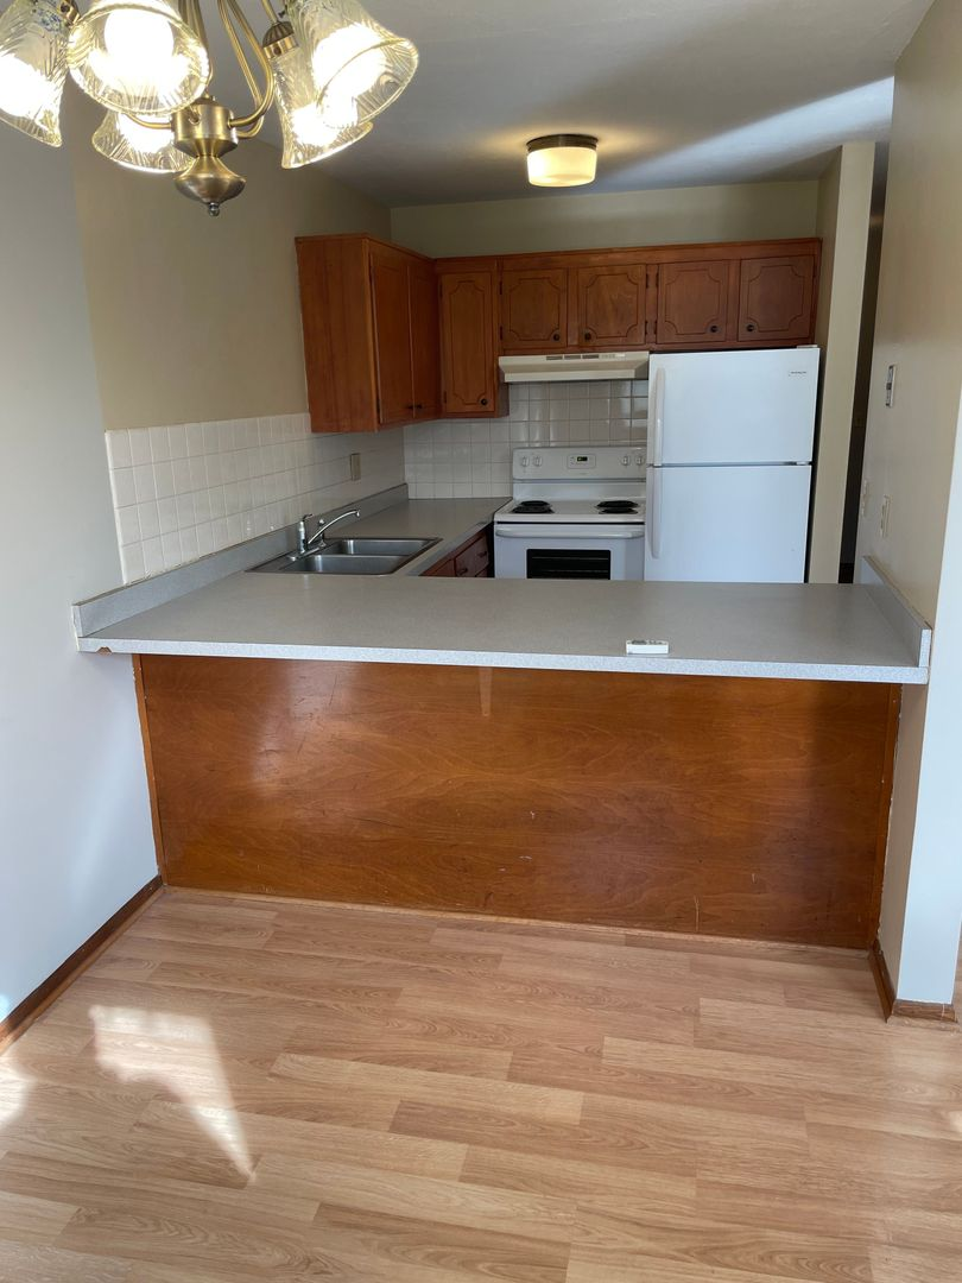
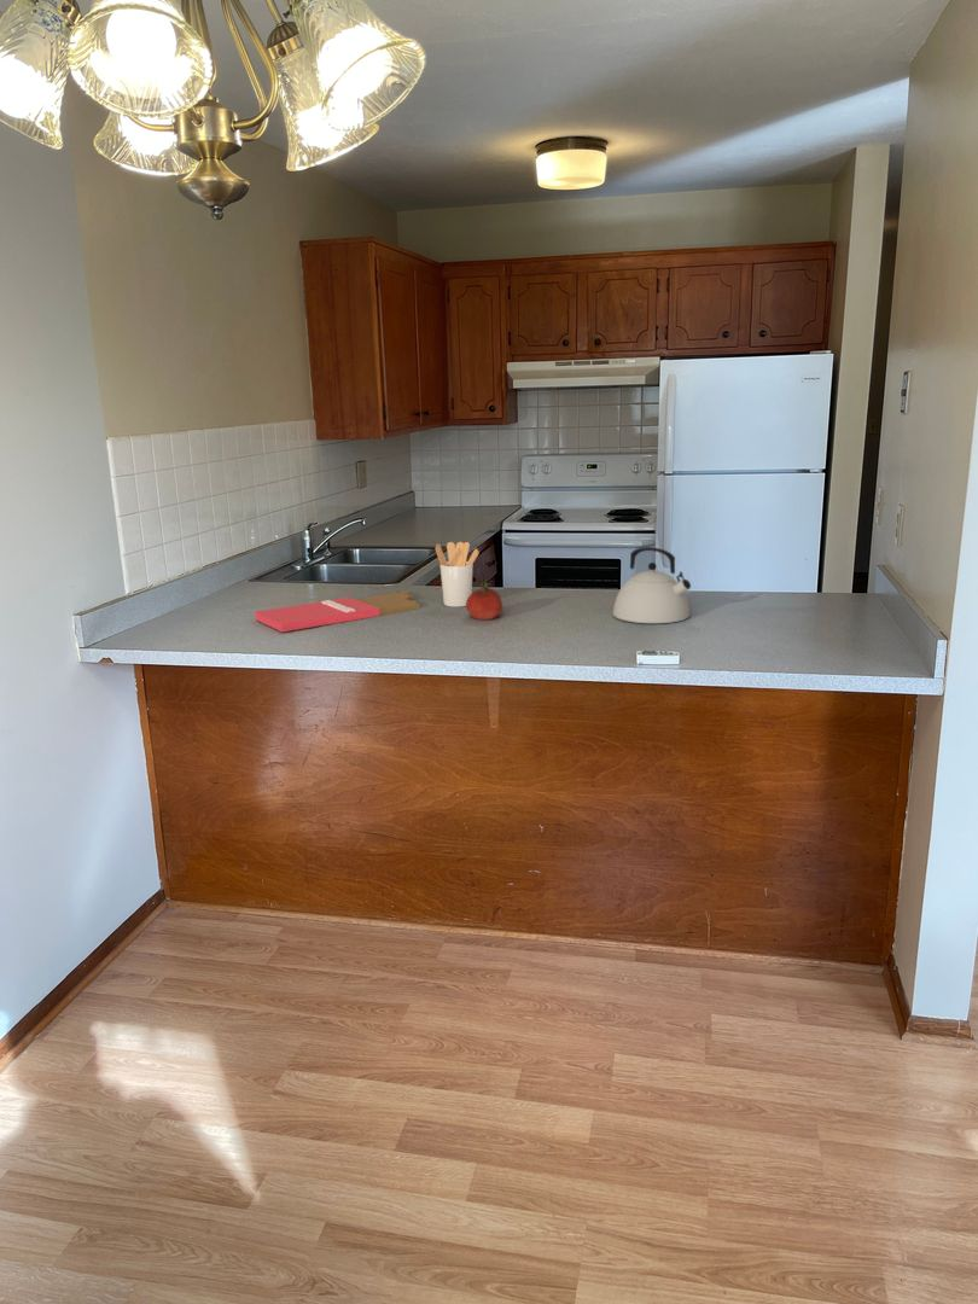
+ kettle [612,546,692,624]
+ utensil holder [435,541,481,607]
+ cutting board [254,590,421,633]
+ fruit [465,581,503,621]
